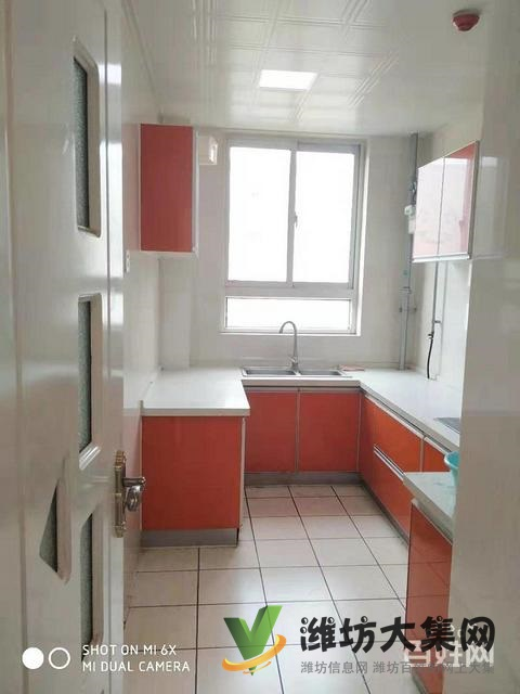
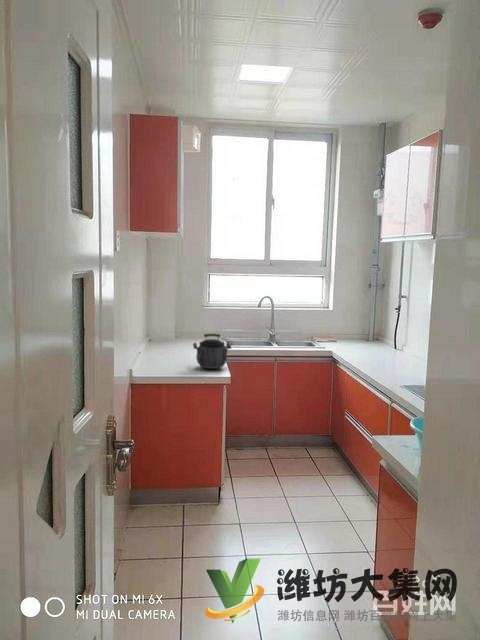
+ kettle [192,333,232,370]
